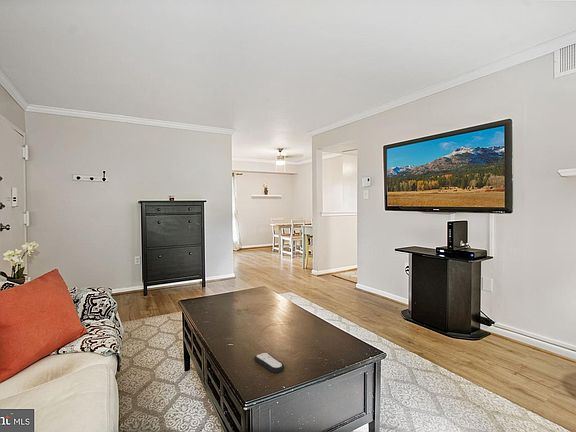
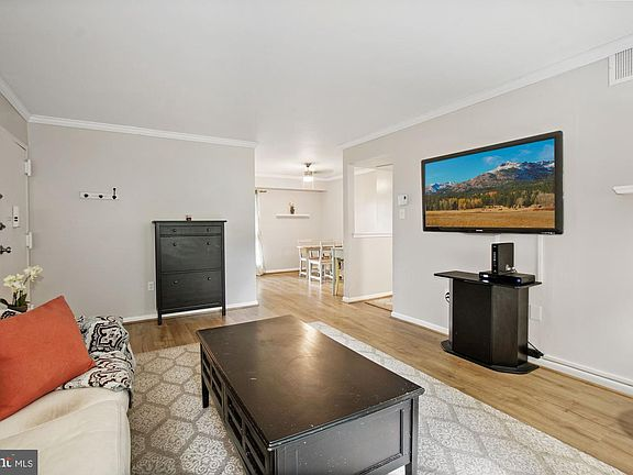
- remote control [253,351,285,373]
